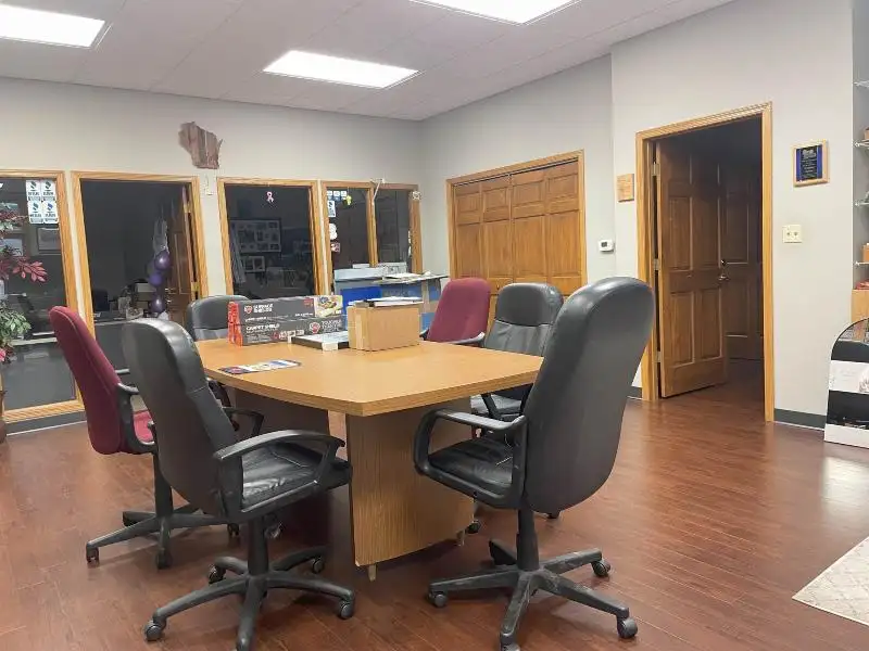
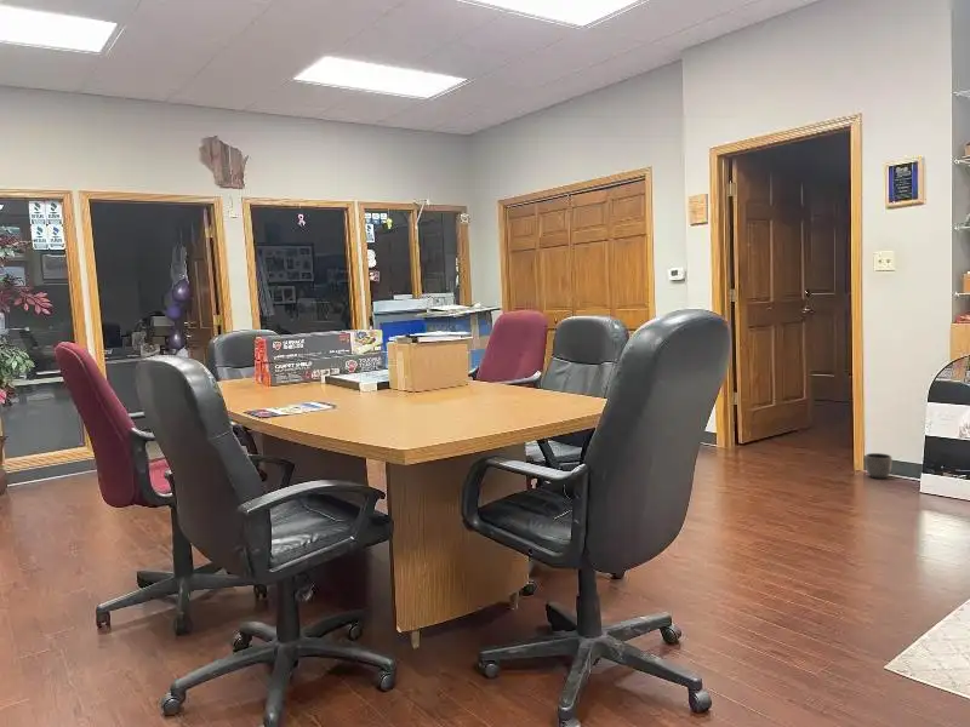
+ planter [865,452,892,480]
